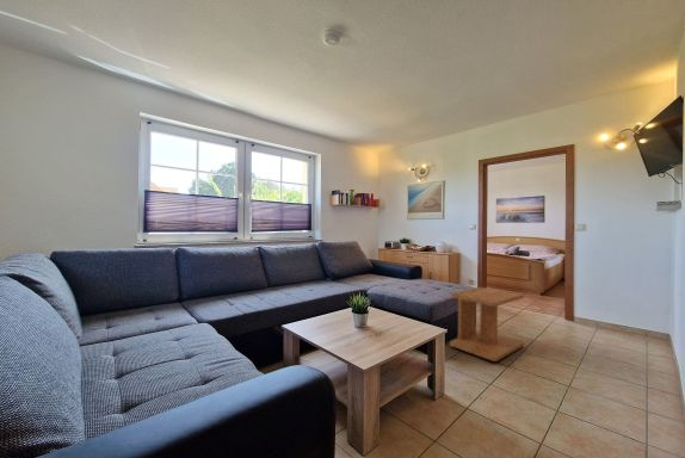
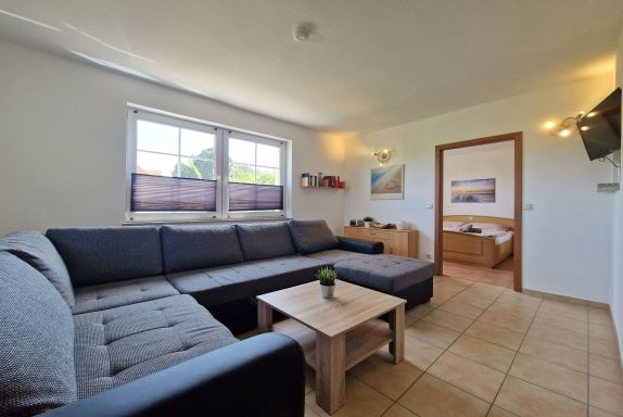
- side table [449,286,525,363]
